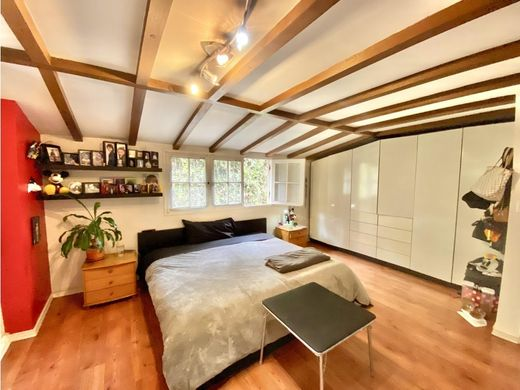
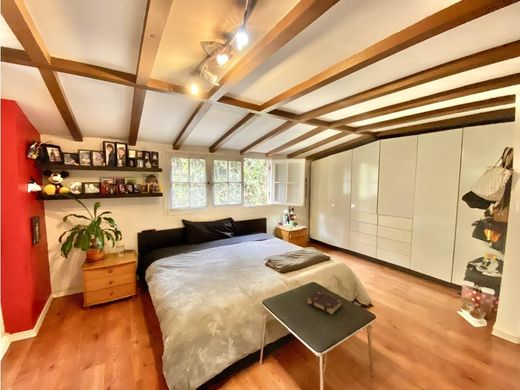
+ book [306,291,343,315]
